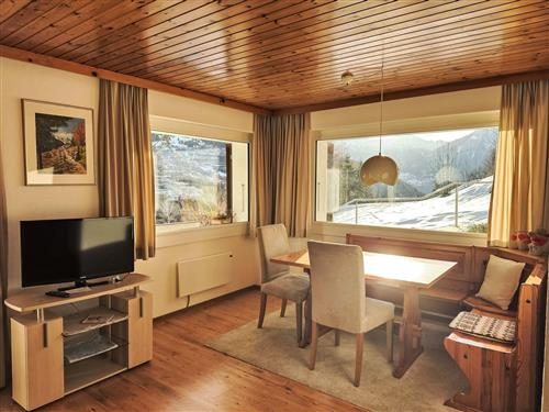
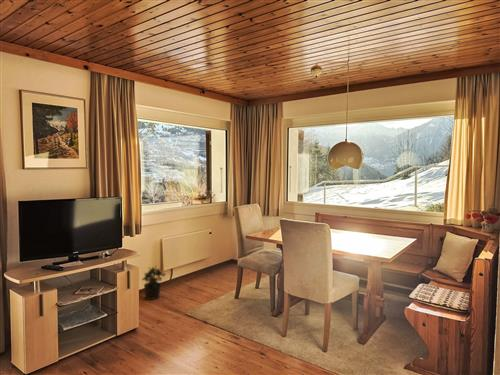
+ potted plant [141,266,167,301]
